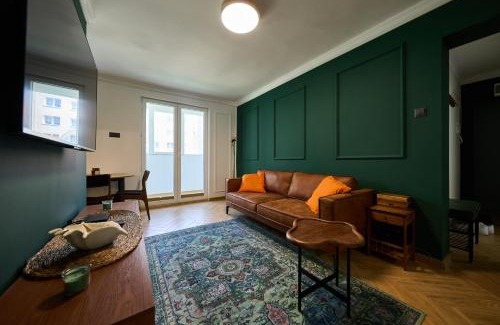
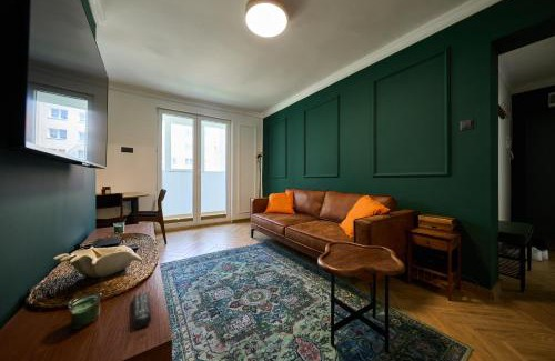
+ remote control [132,291,152,330]
